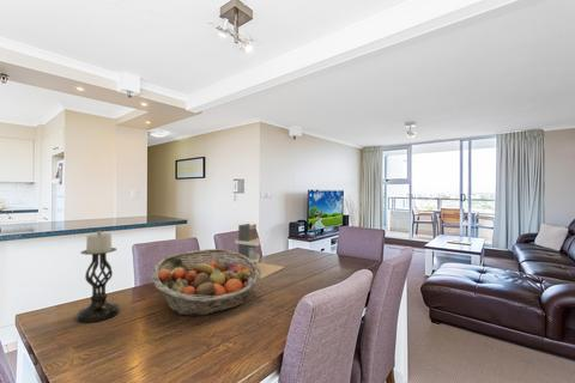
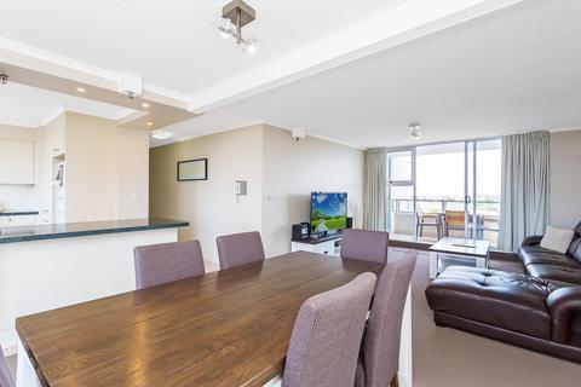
- candle holder [75,230,121,324]
- plant pot [234,223,286,280]
- fruit basket [151,248,261,317]
